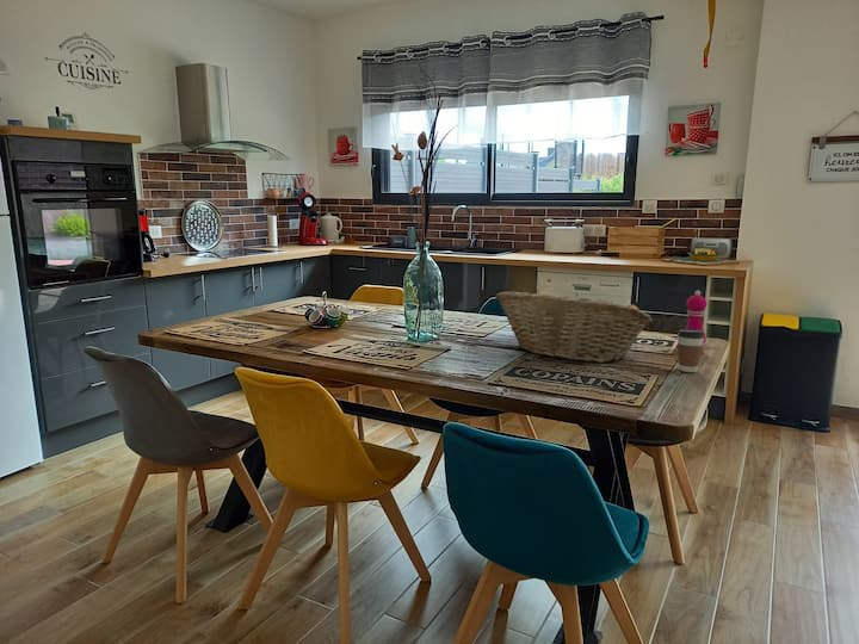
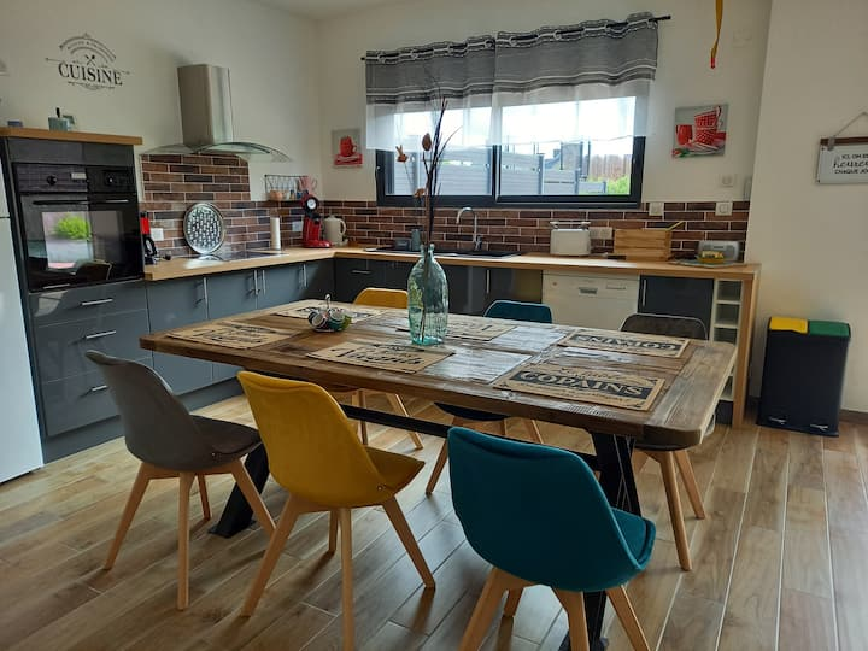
- fruit basket [494,290,654,364]
- coffee cup [676,328,706,373]
- pepper mill [685,290,709,354]
